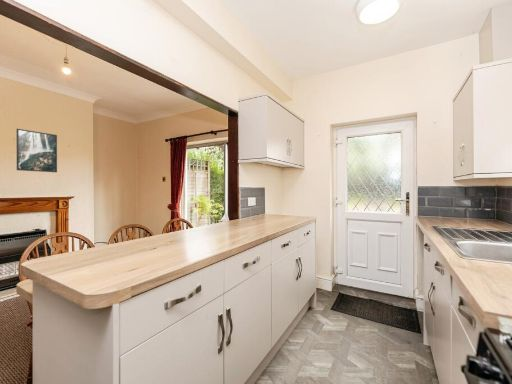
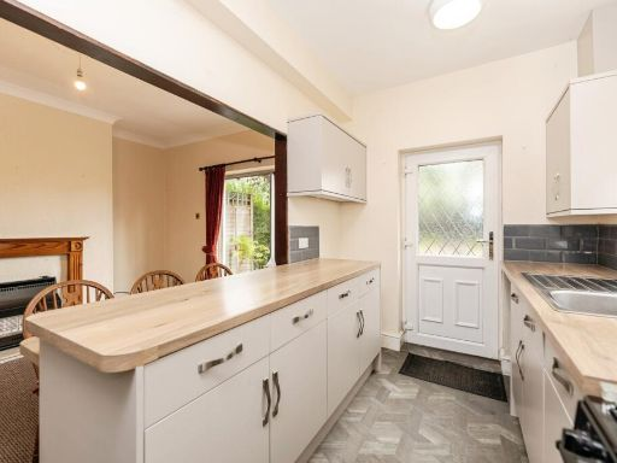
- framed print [16,128,58,173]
